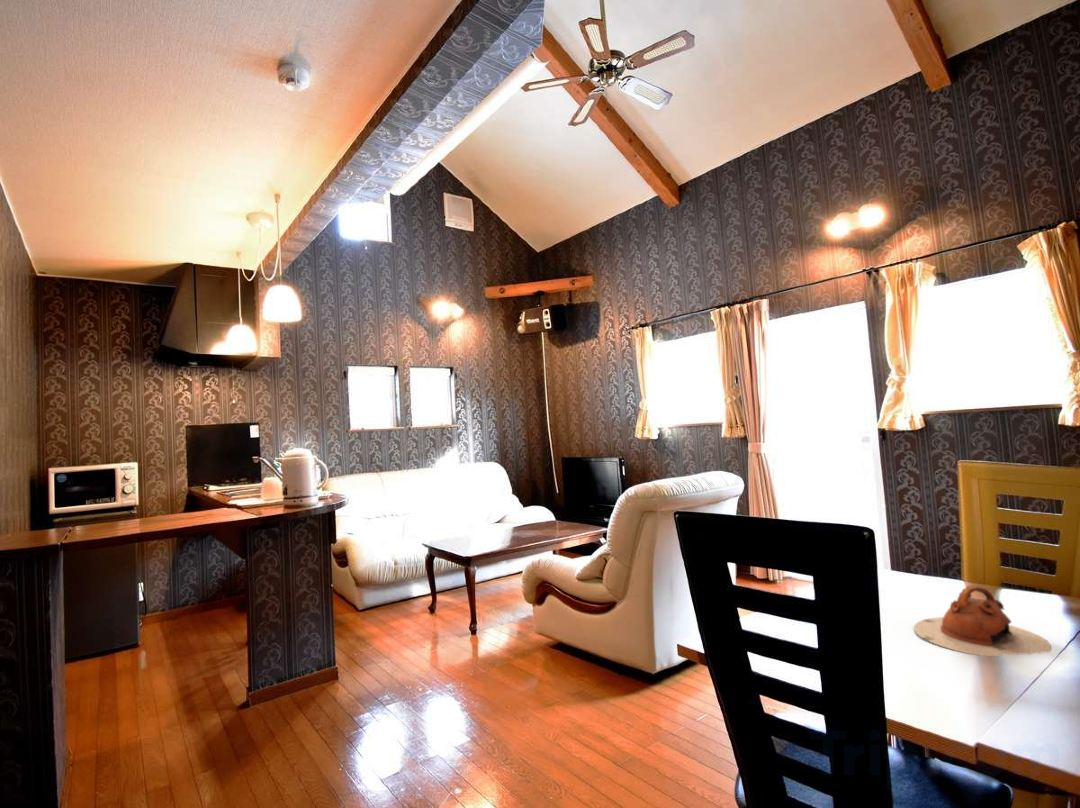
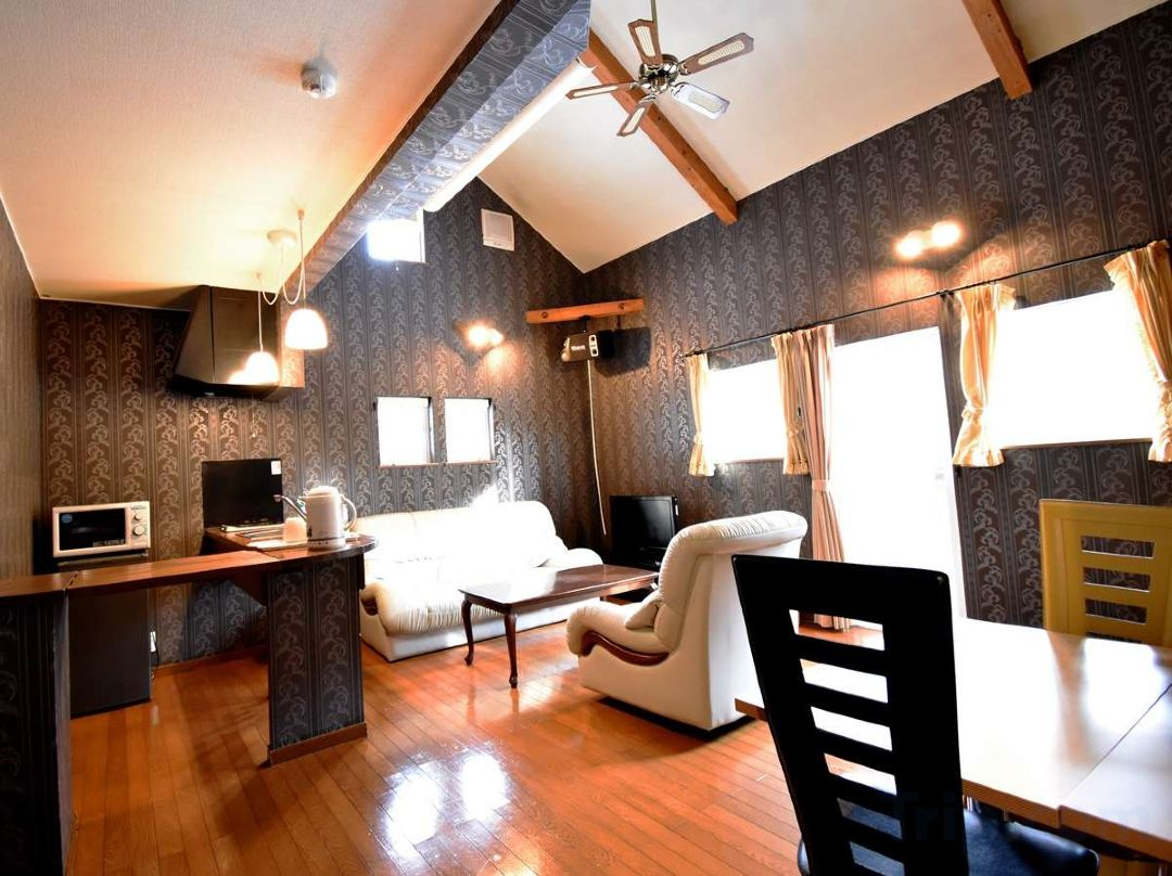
- teapot [913,584,1052,657]
